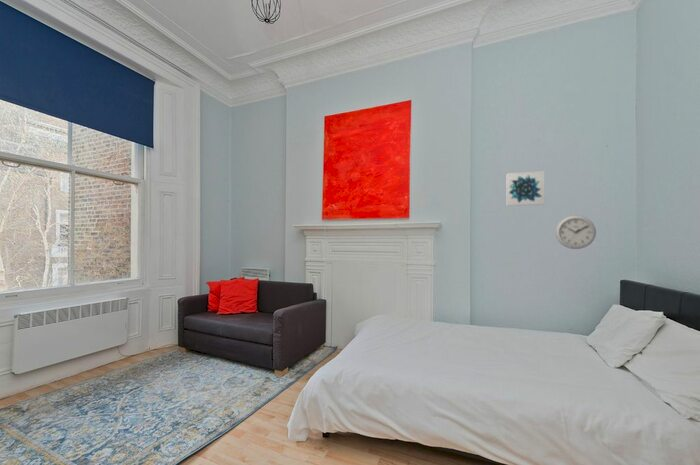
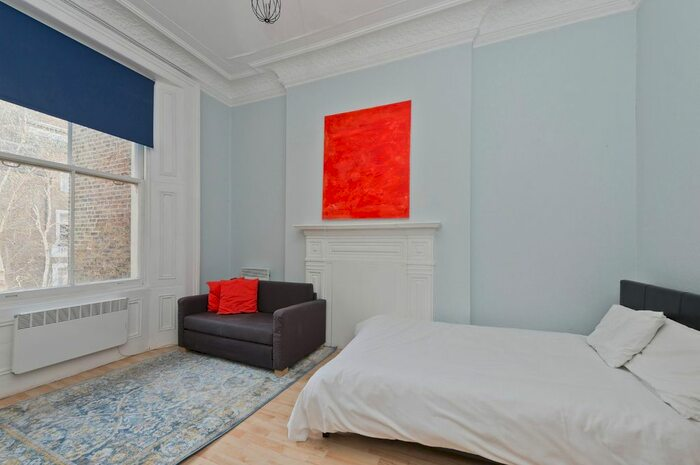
- wall art [506,170,546,207]
- wall clock [554,215,597,250]
